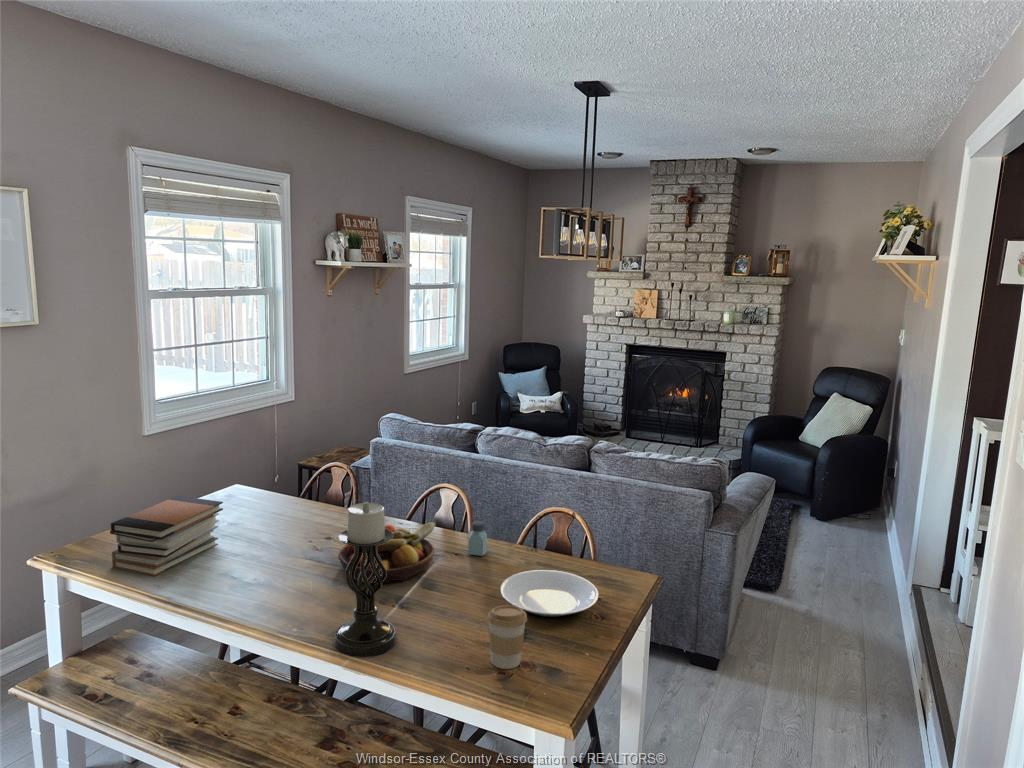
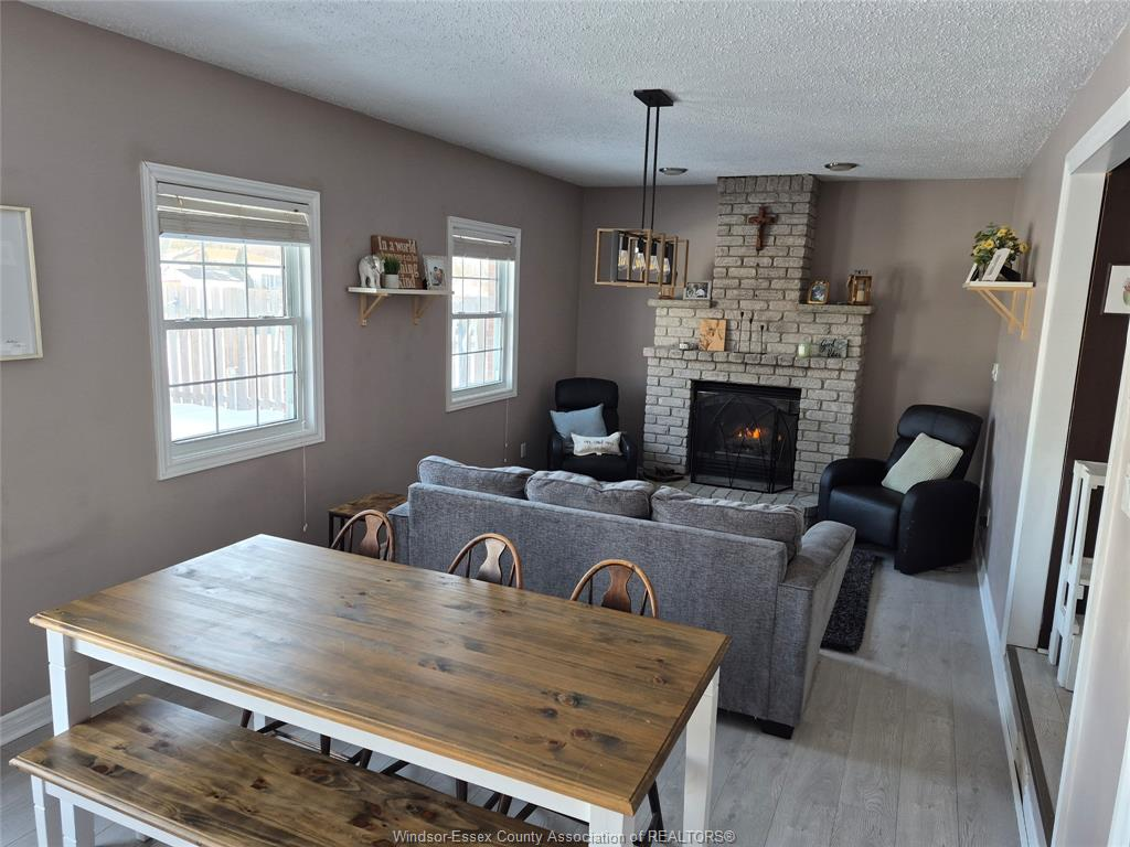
- fruit bowl [337,521,437,585]
- saltshaker [467,520,488,557]
- book stack [109,495,224,577]
- plate [500,569,599,620]
- candle holder [333,501,398,658]
- coffee cup [486,604,528,670]
